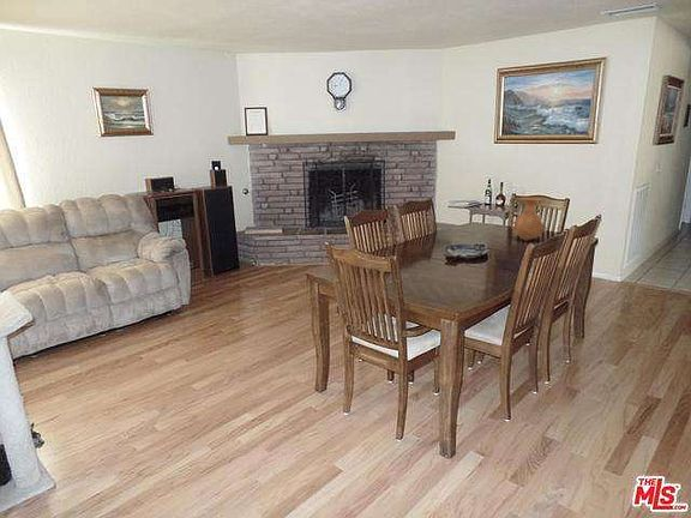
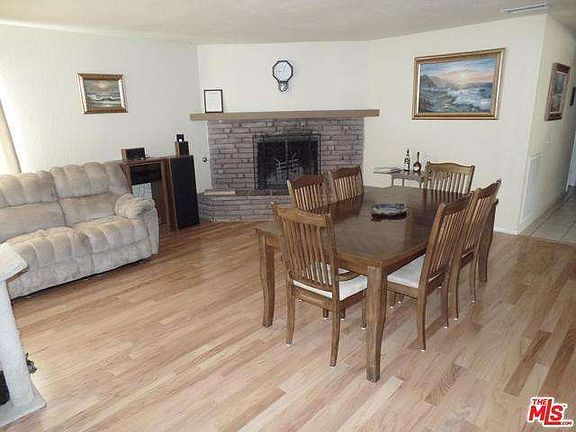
- vase [510,197,547,242]
